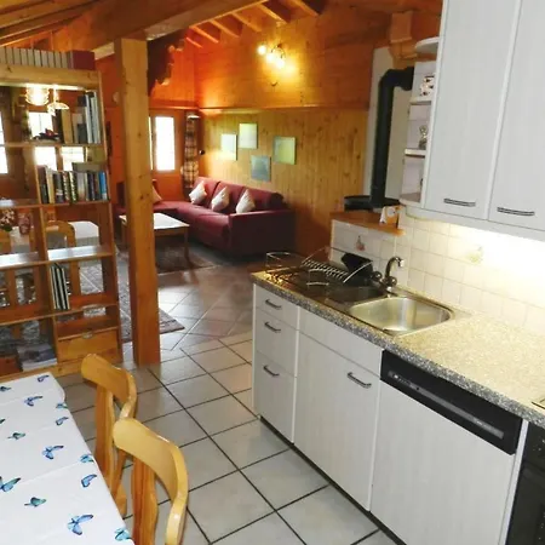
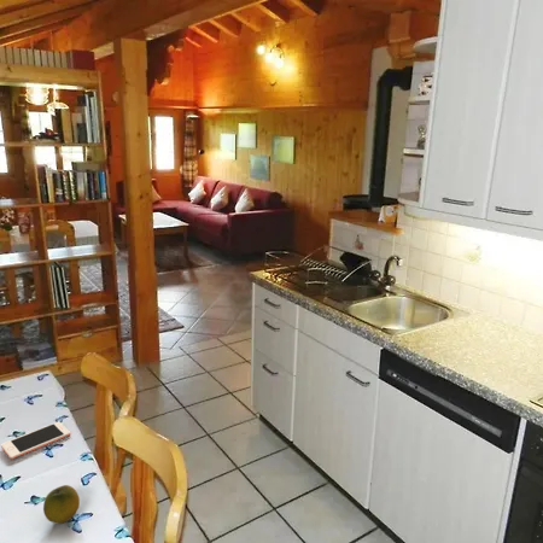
+ fruit [42,484,81,525]
+ cell phone [0,421,71,461]
